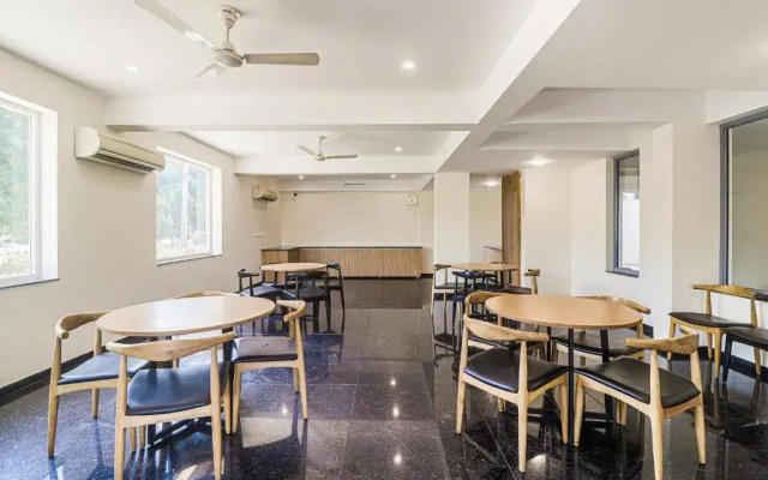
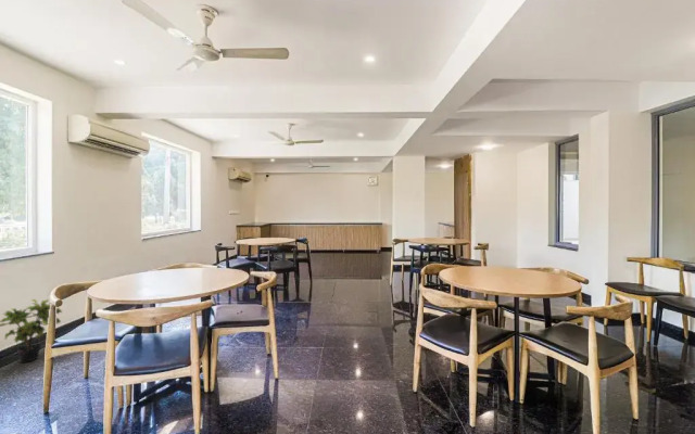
+ potted plant [0,298,63,363]
